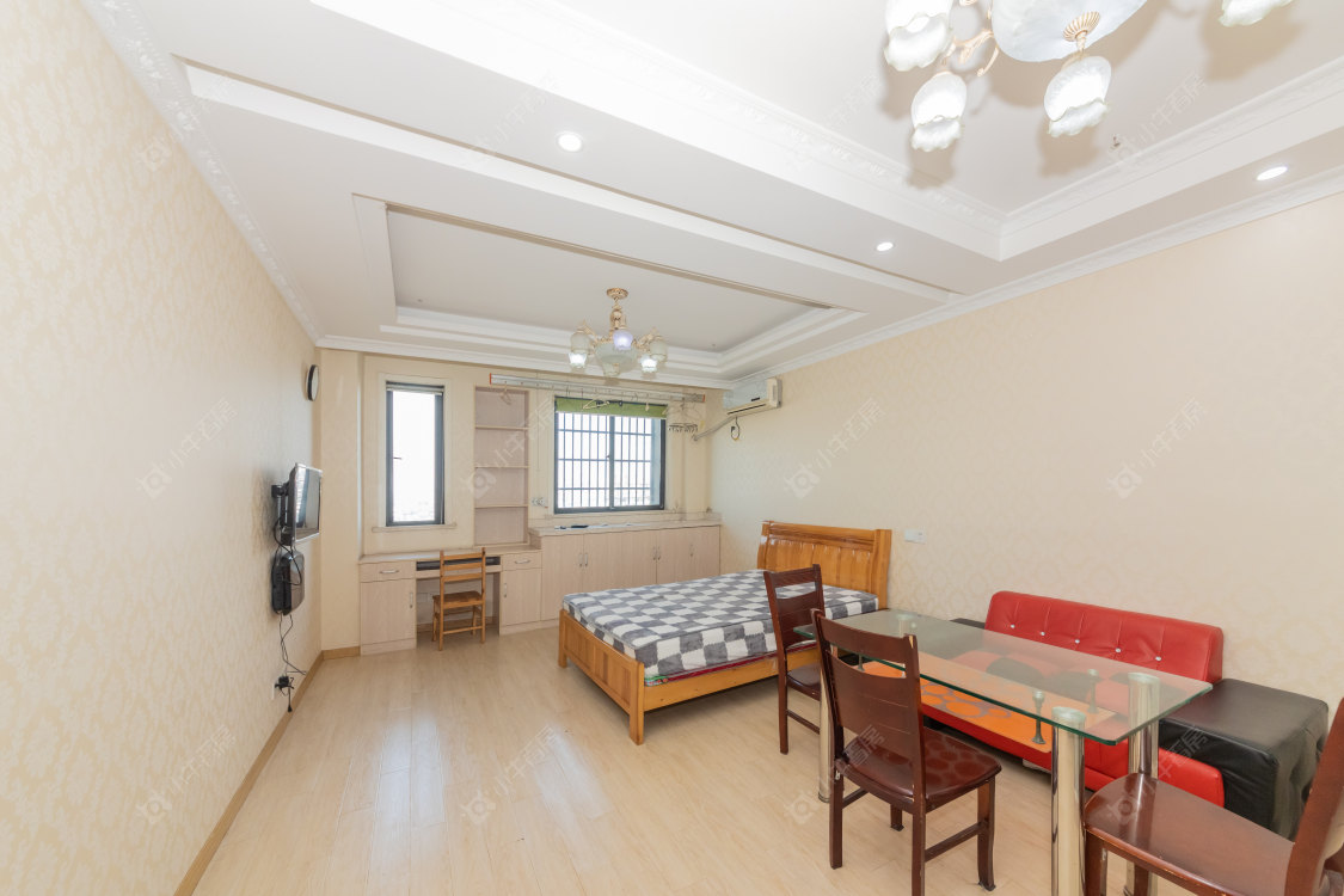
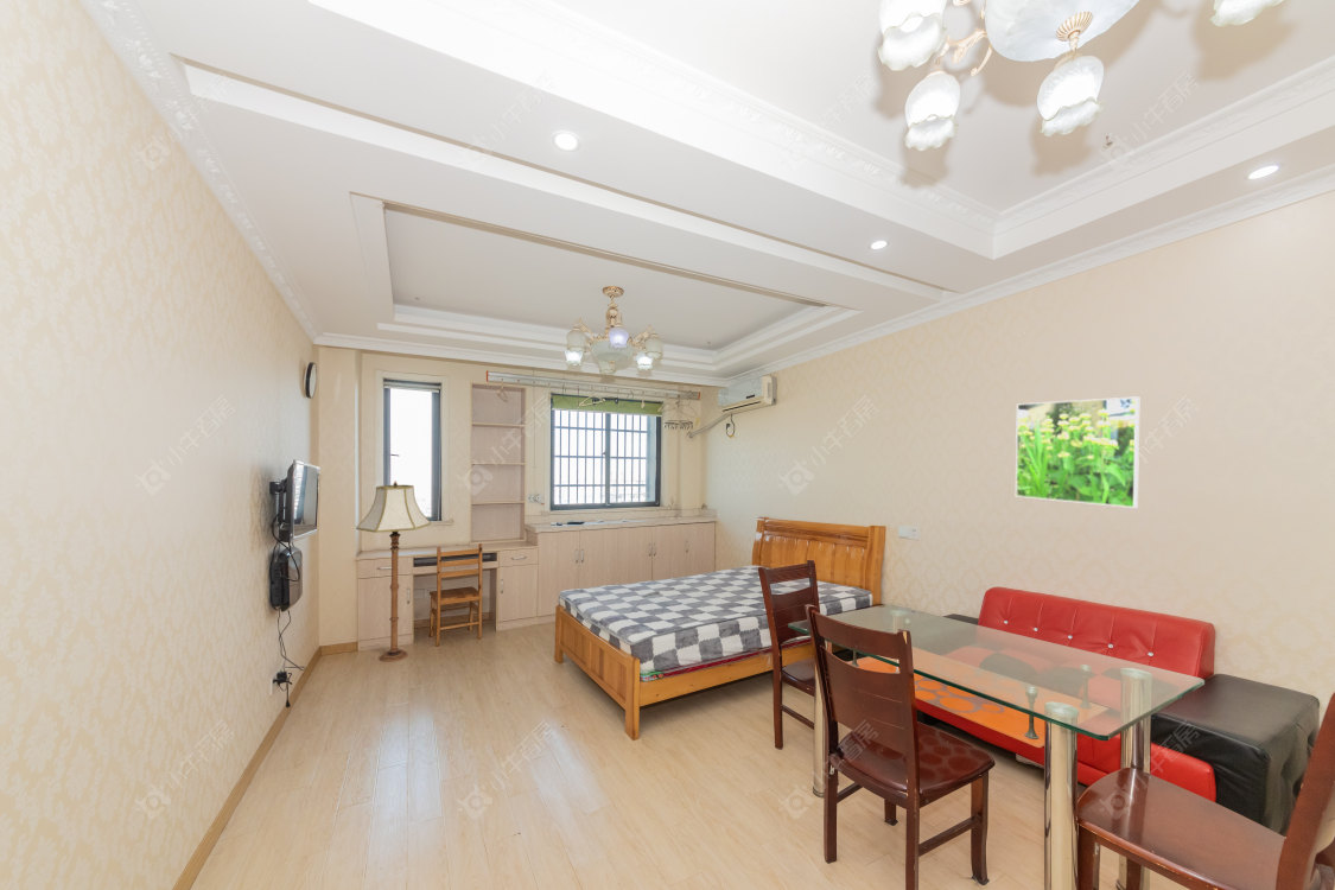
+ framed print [1015,395,1140,509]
+ floor lamp [355,479,432,663]
